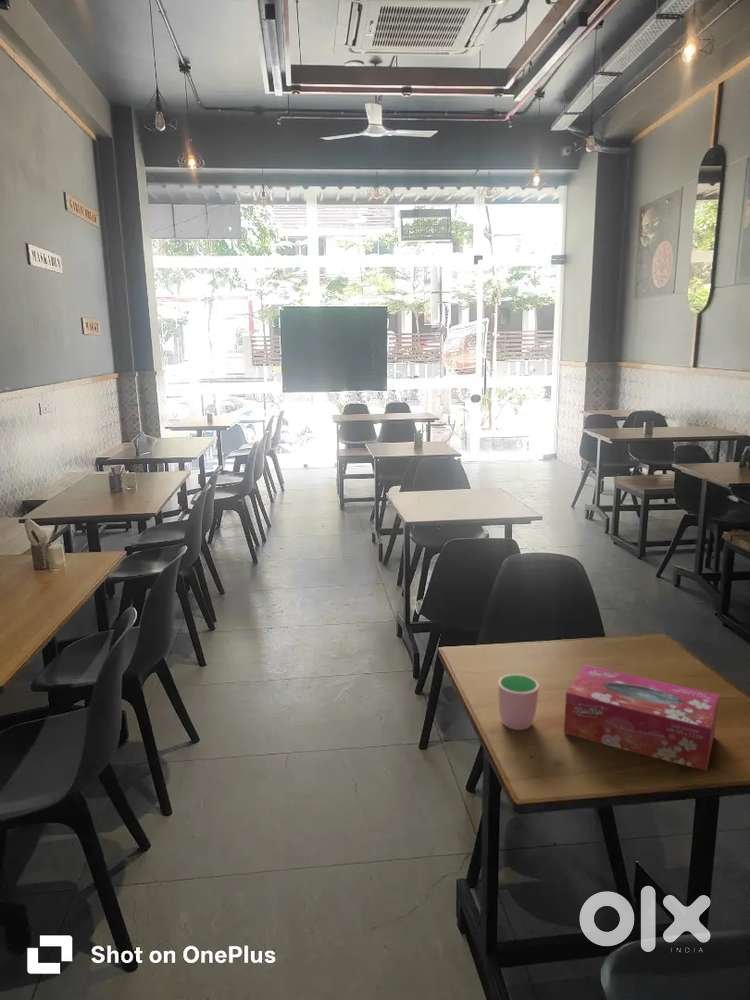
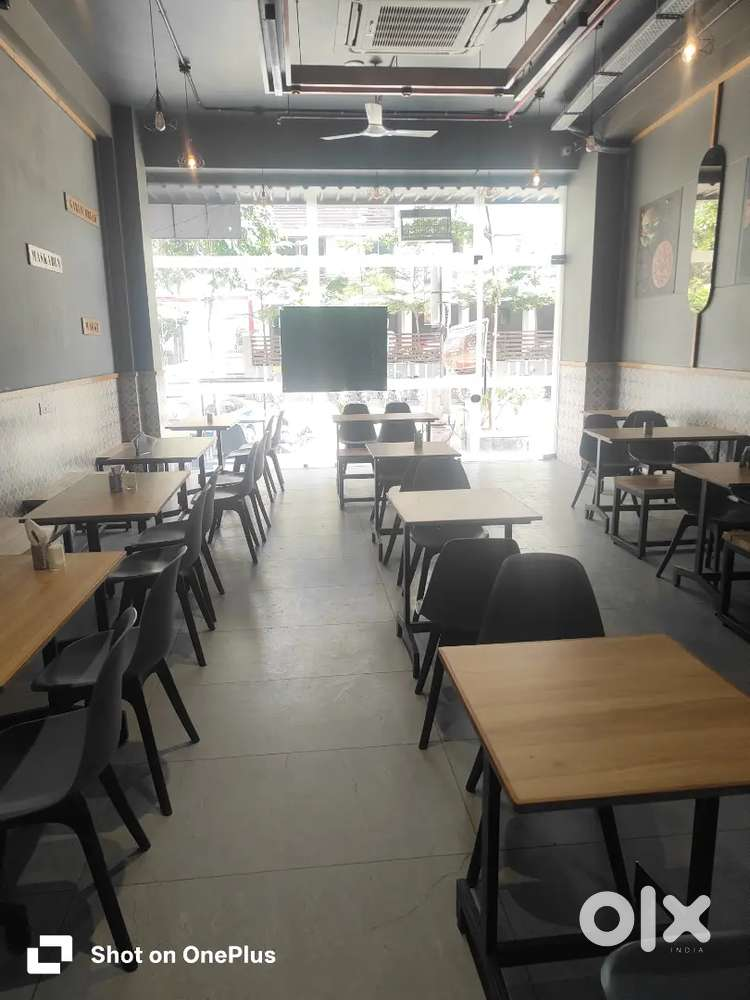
- tissue box [563,664,720,772]
- cup [497,673,539,731]
